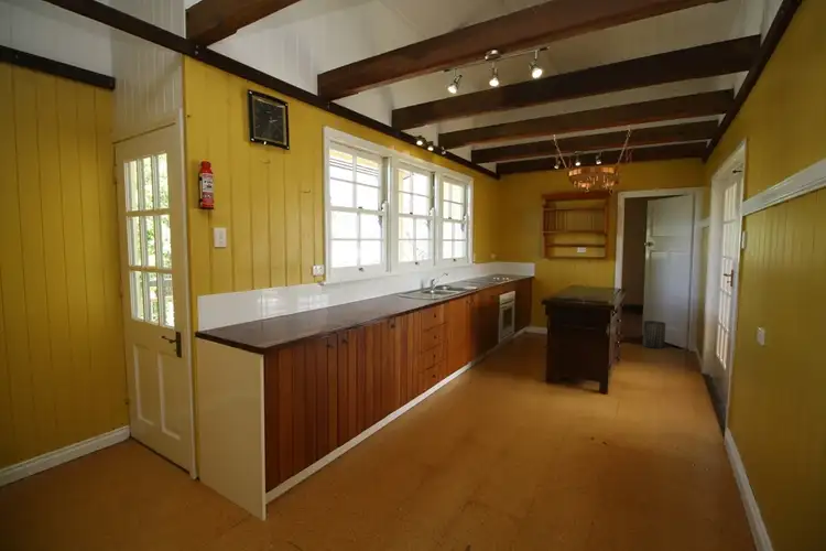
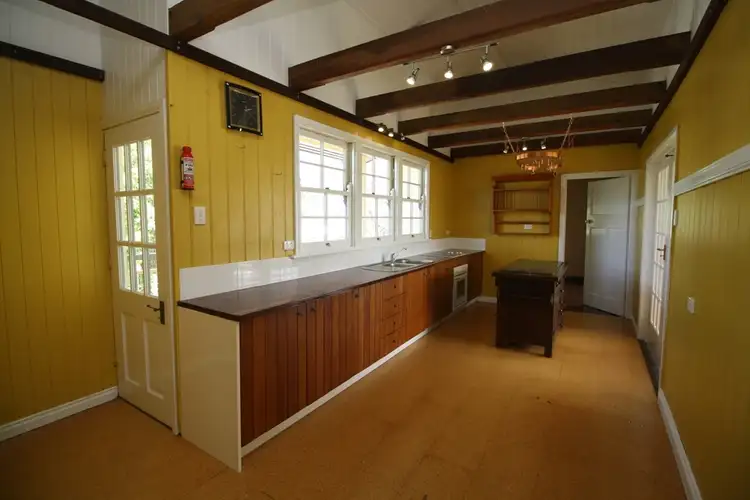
- trash can [642,320,666,349]
